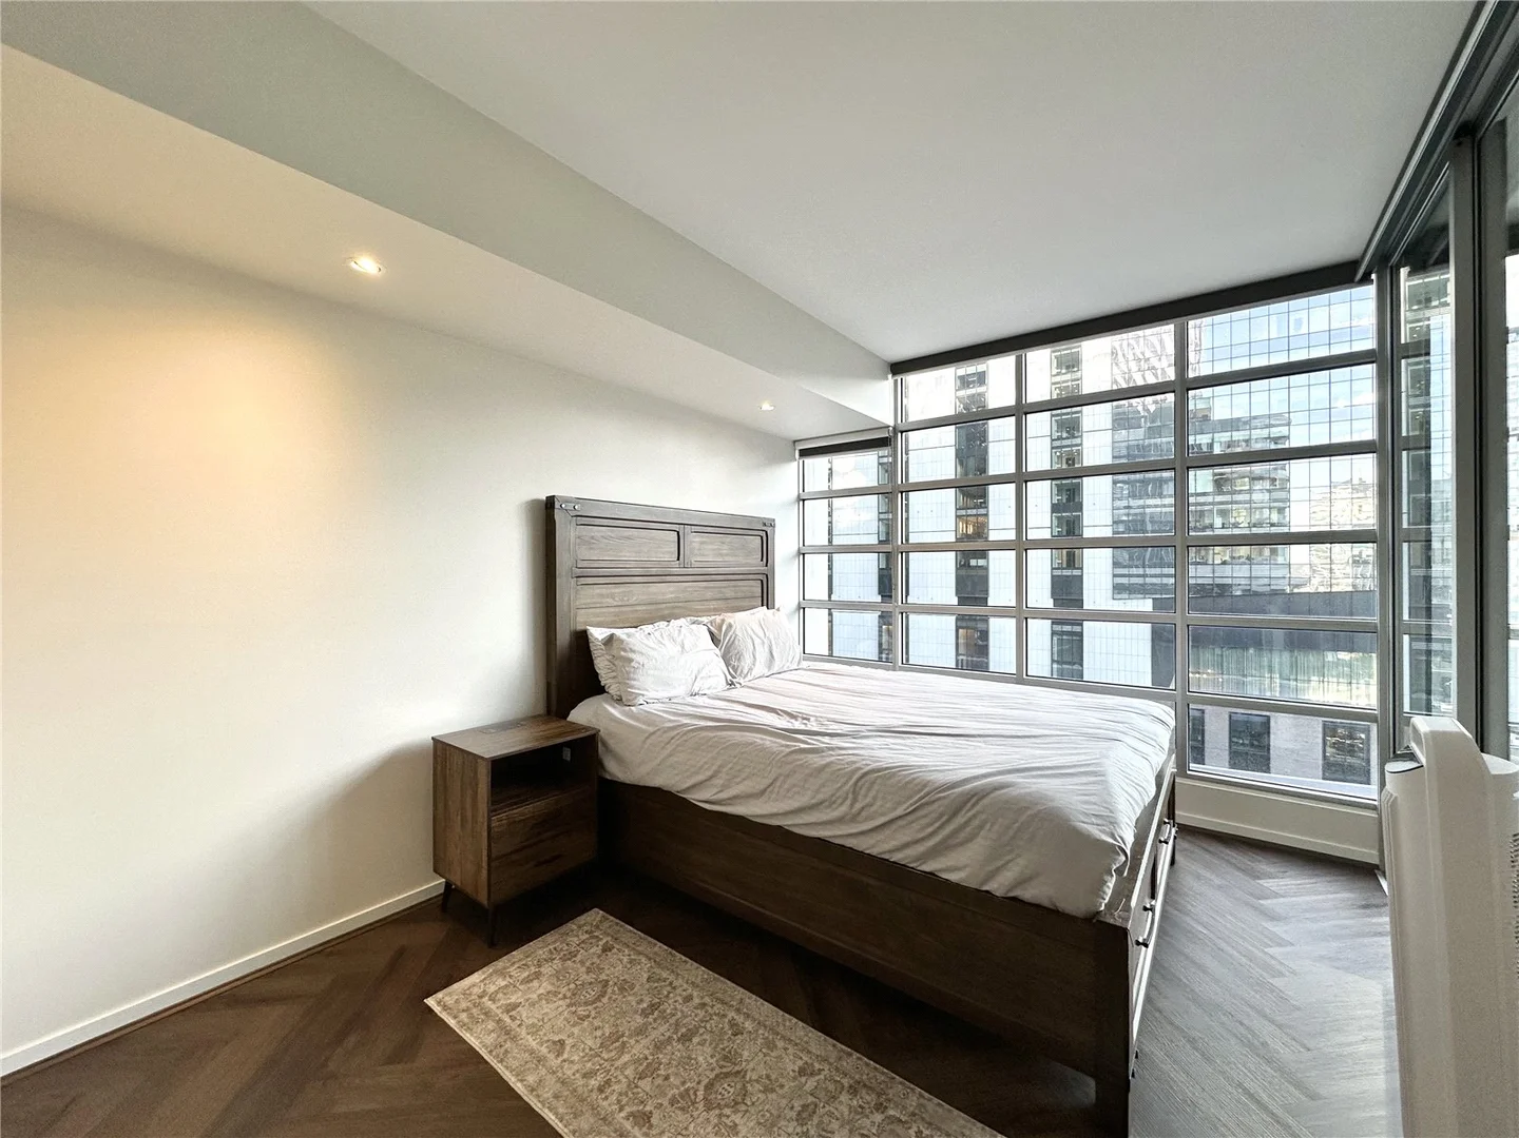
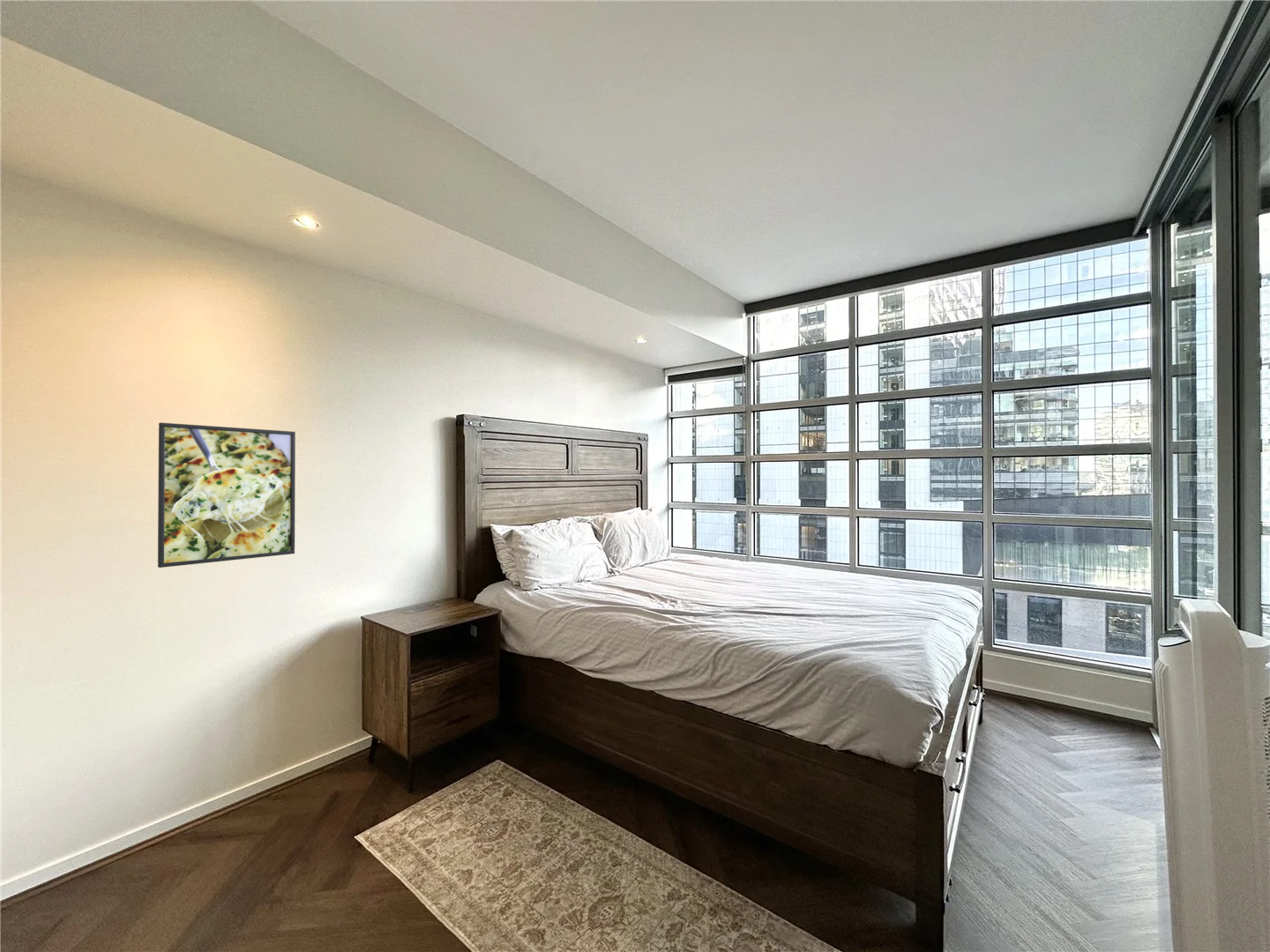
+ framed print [157,421,296,569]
